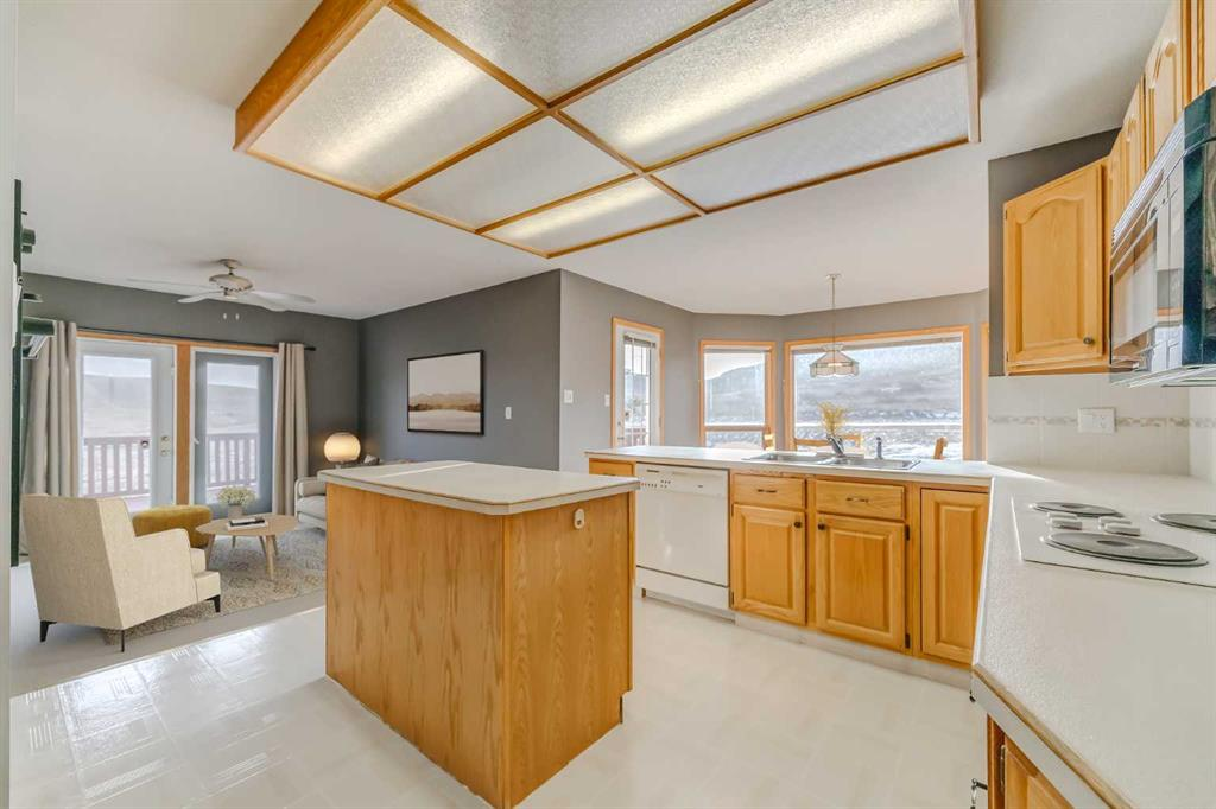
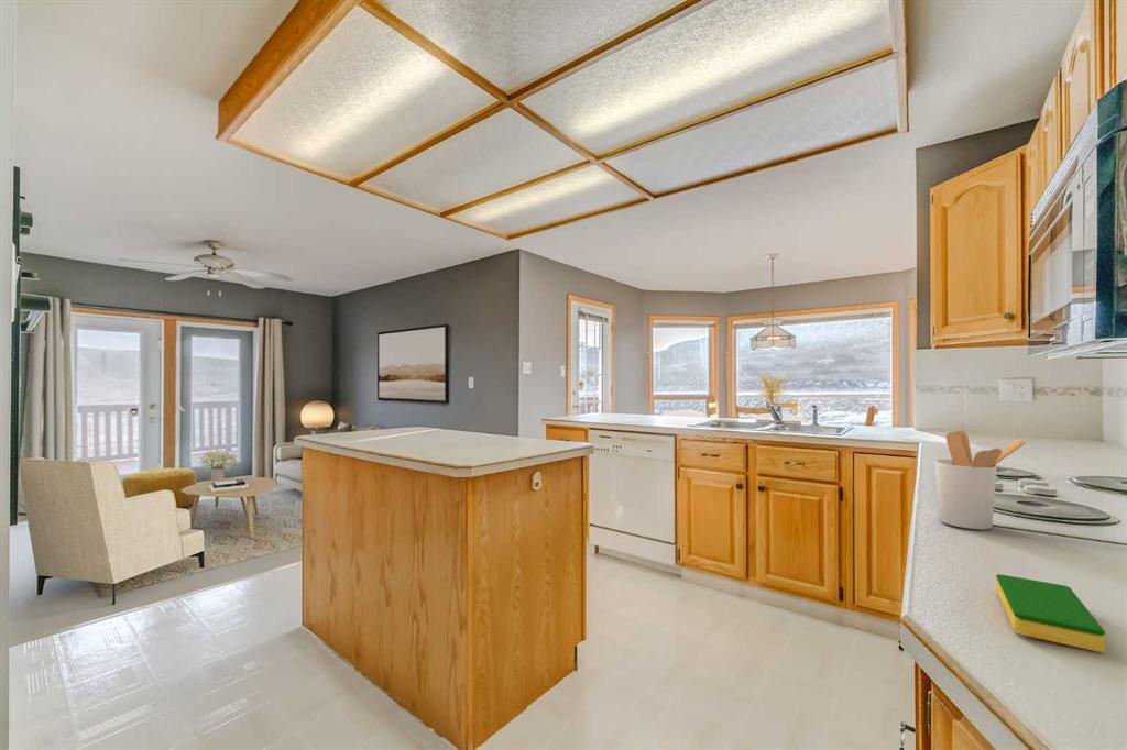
+ utensil holder [933,430,1027,530]
+ dish sponge [995,573,1106,653]
